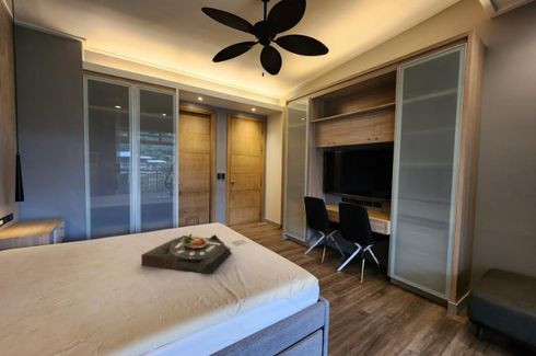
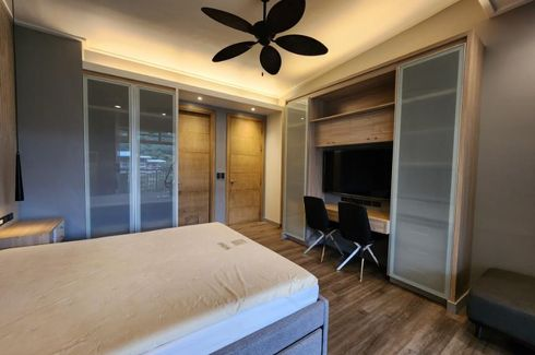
- serving tray [140,233,233,275]
